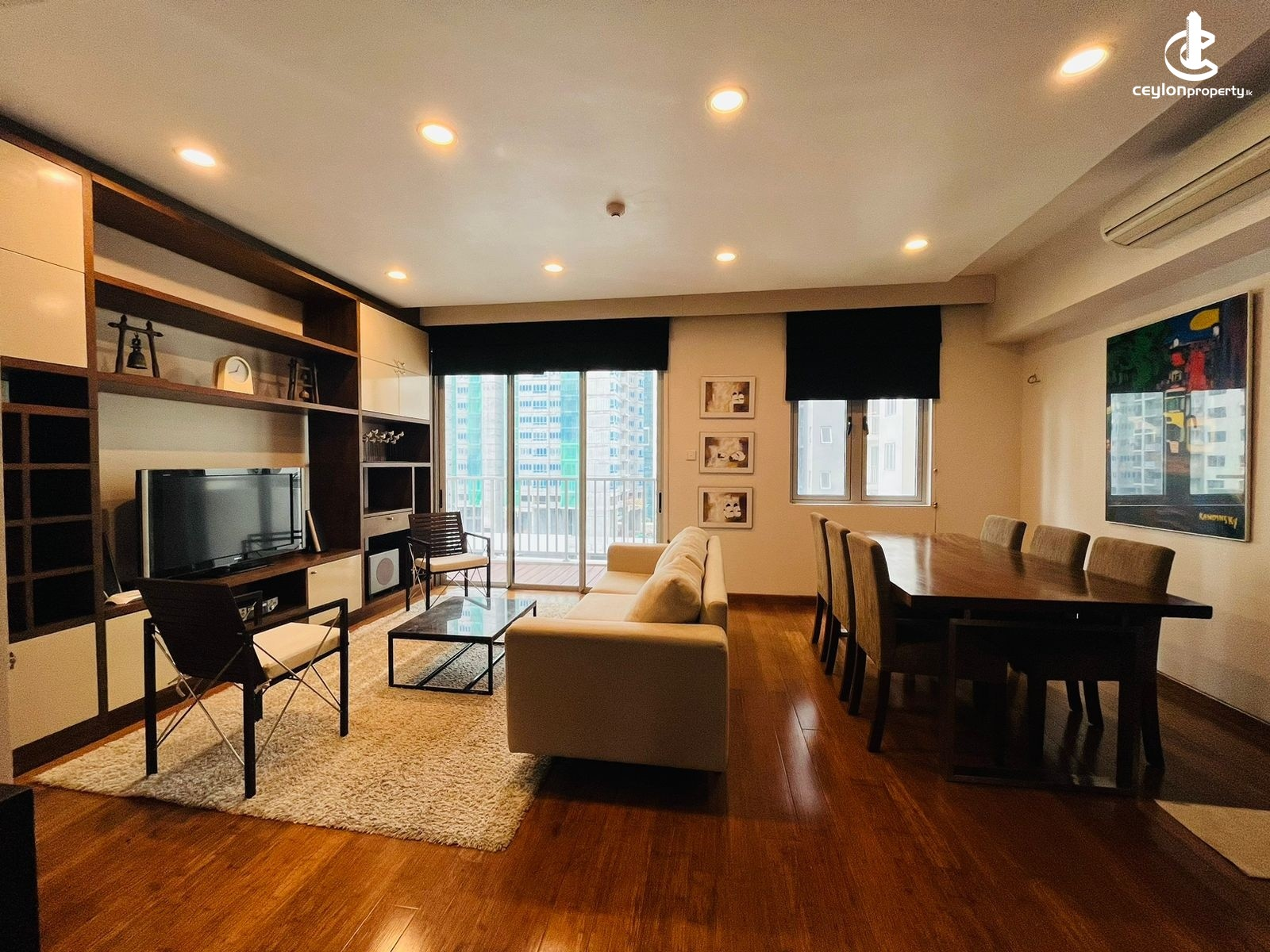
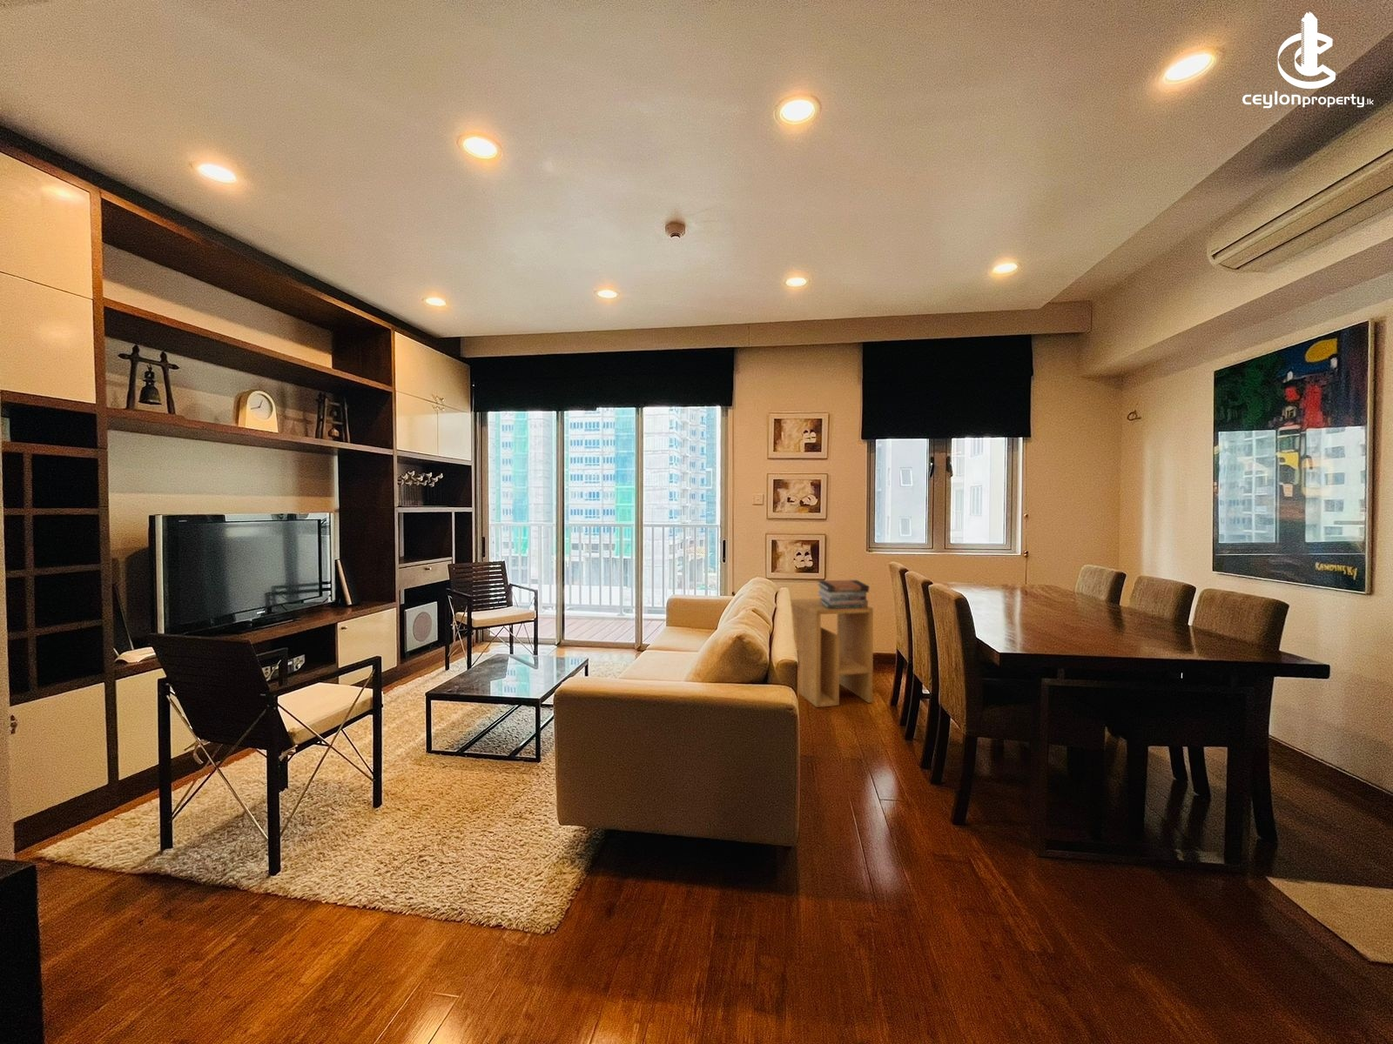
+ side table [790,598,874,708]
+ book stack [817,579,871,609]
